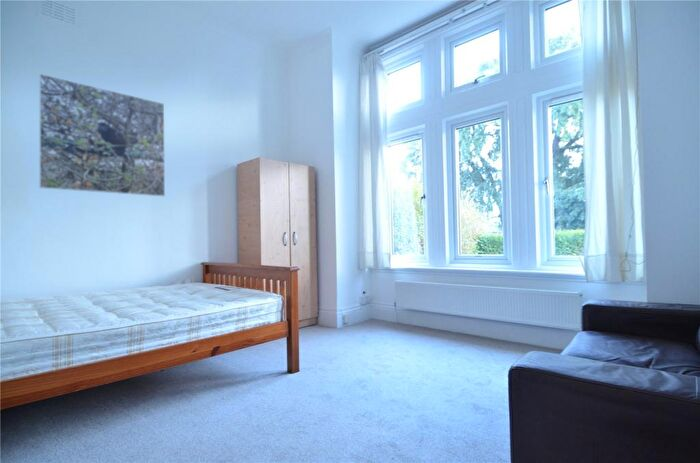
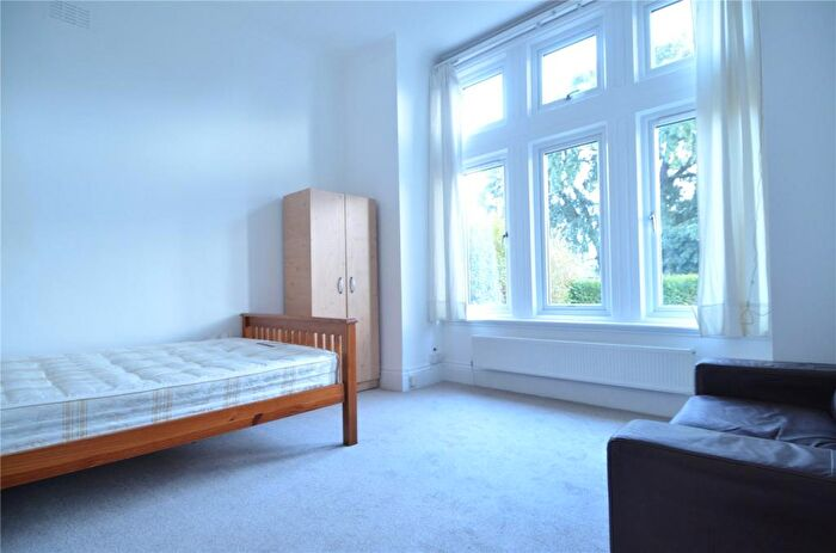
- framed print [38,73,166,198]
